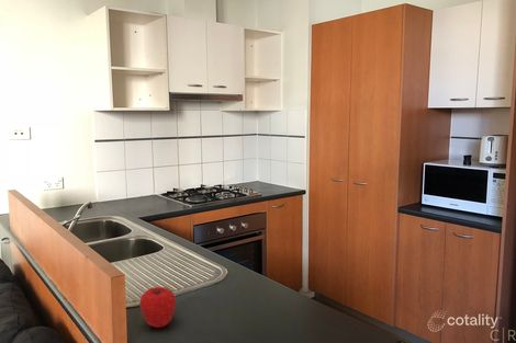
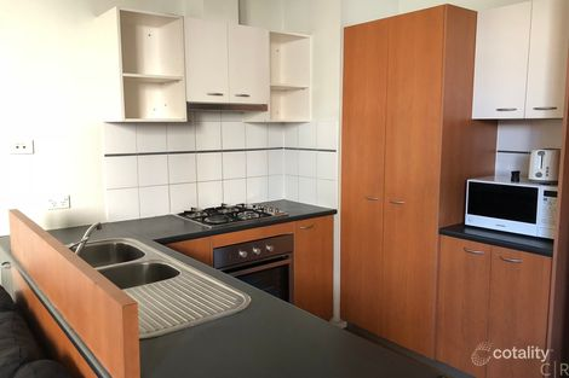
- apple [138,286,177,329]
